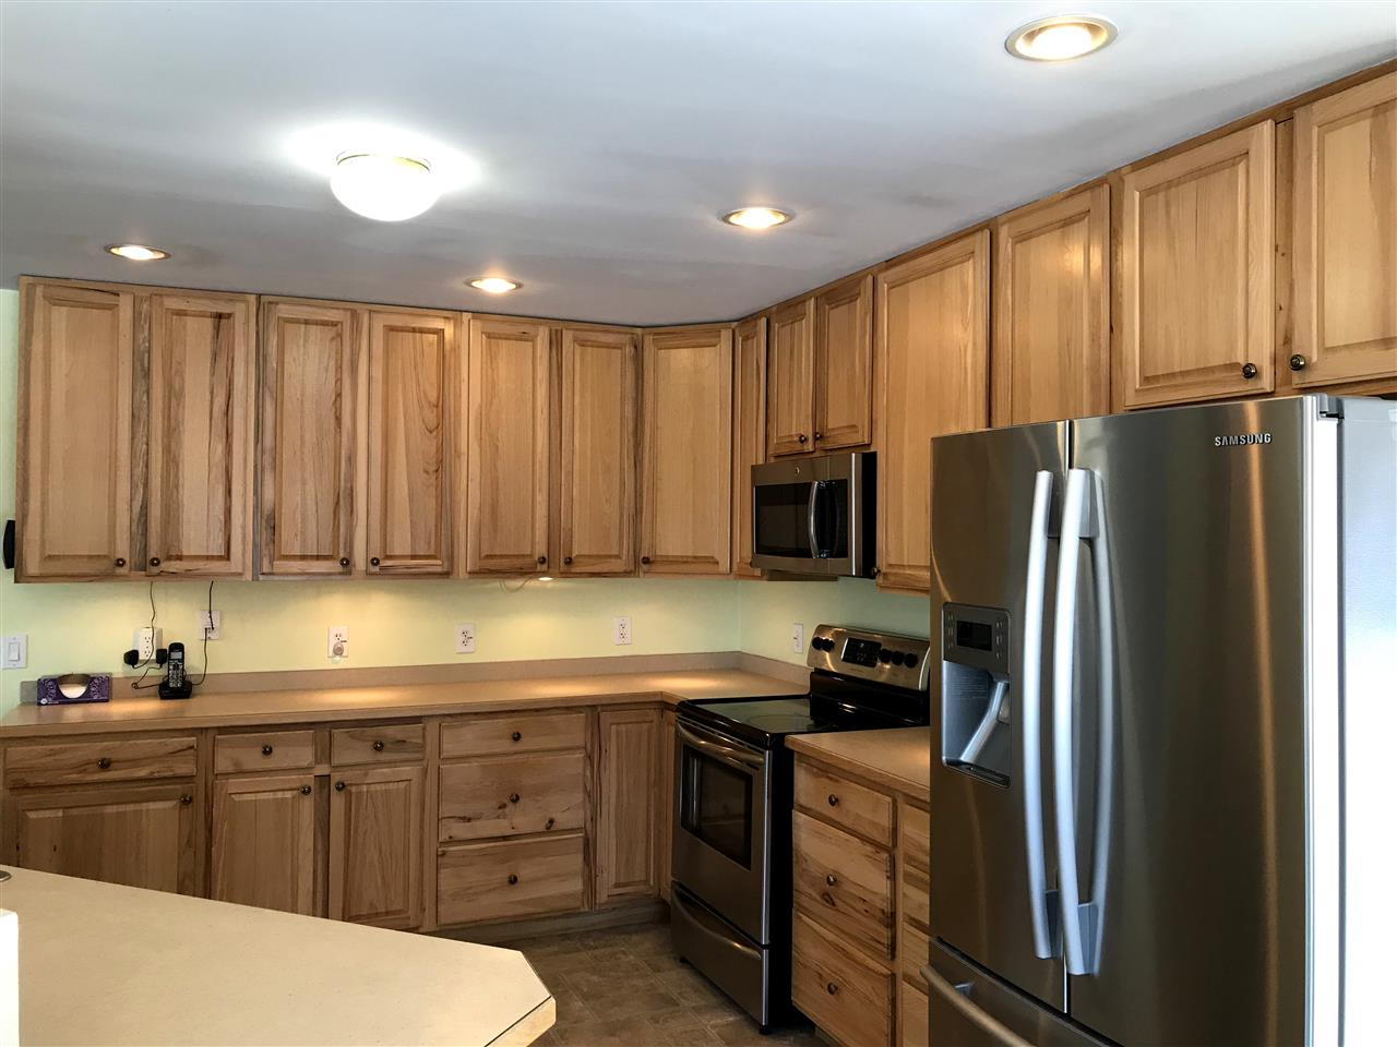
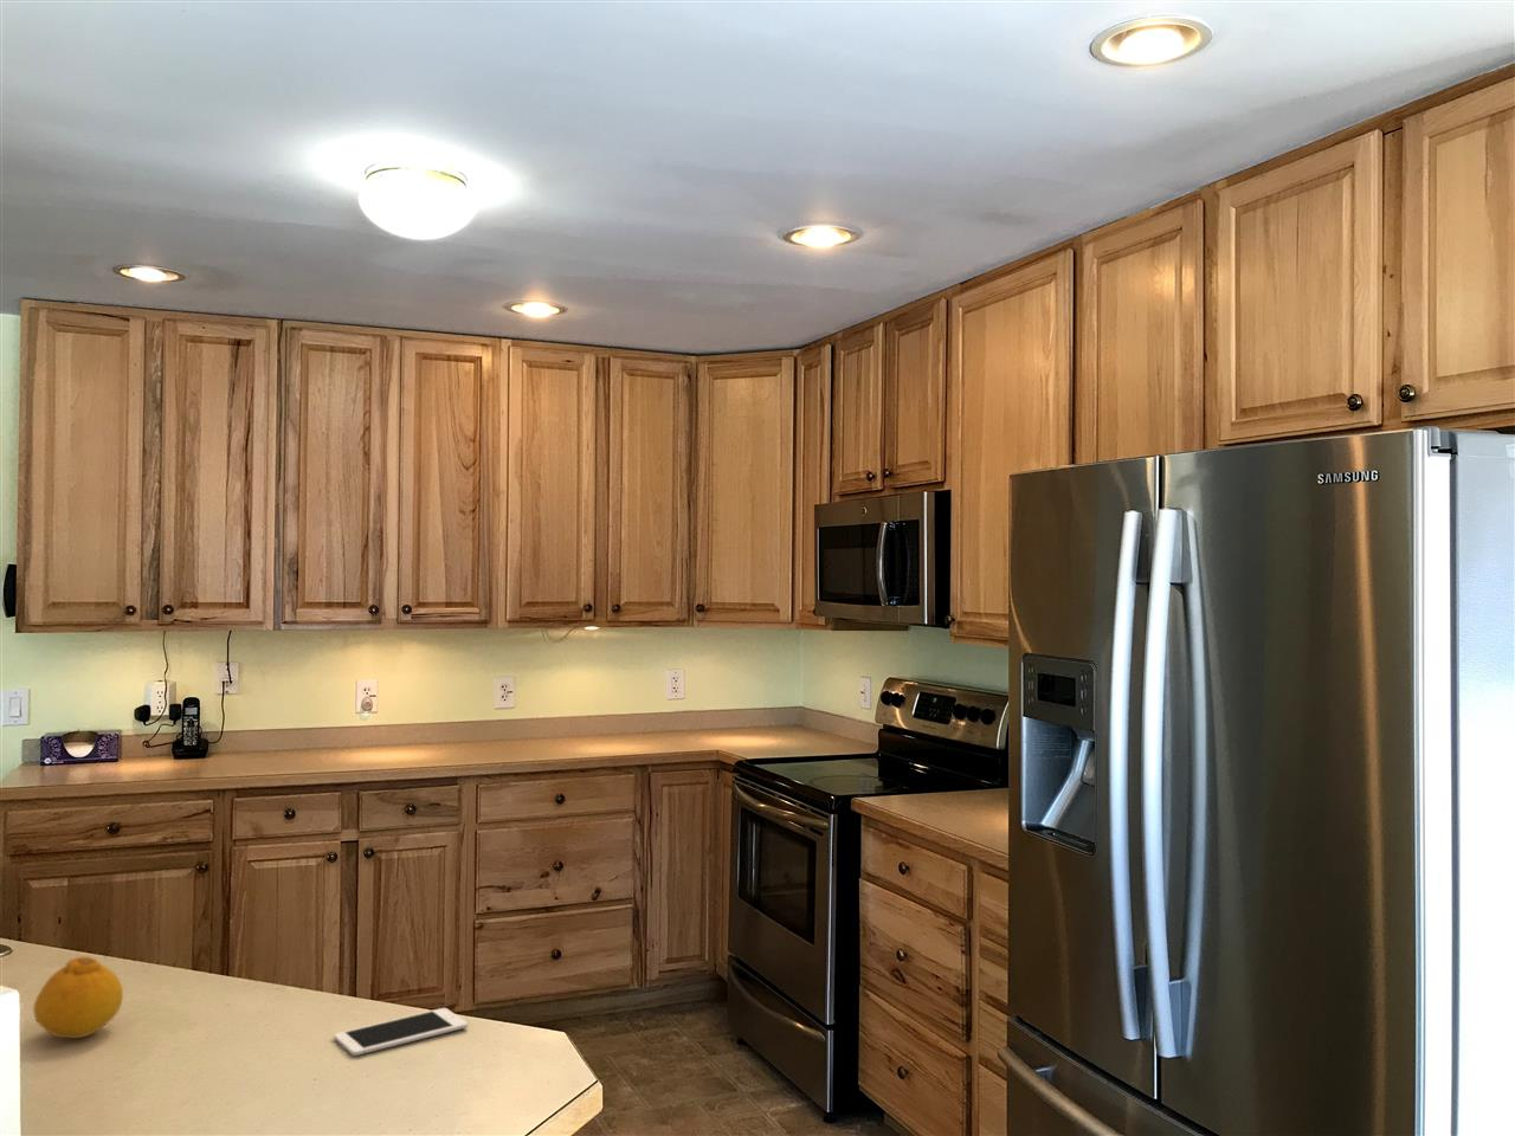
+ fruit [32,955,124,1039]
+ cell phone [333,1007,469,1057]
